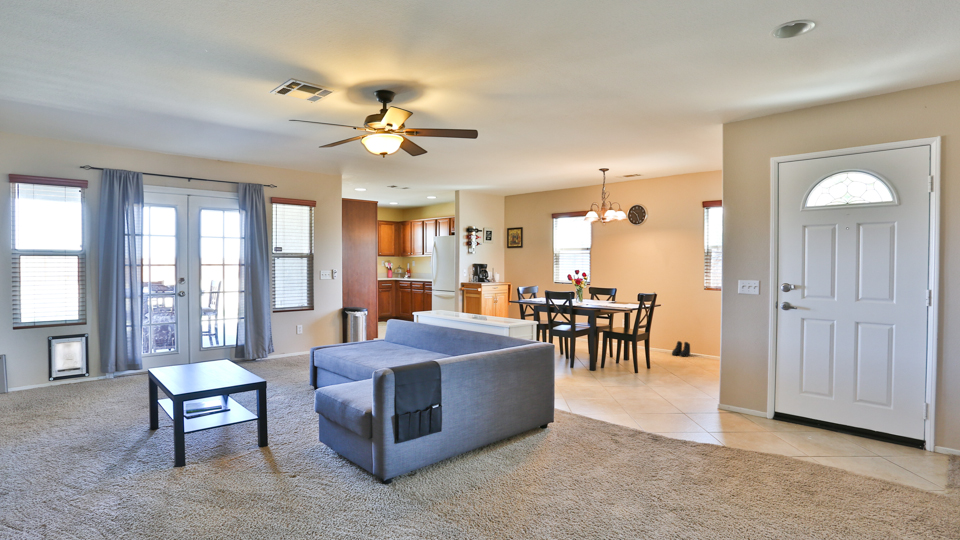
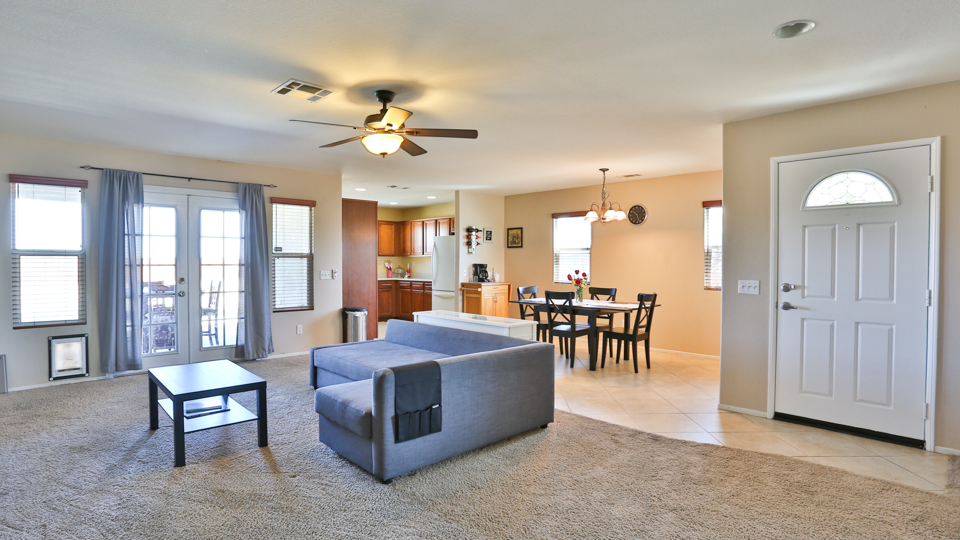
- boots [671,340,691,358]
